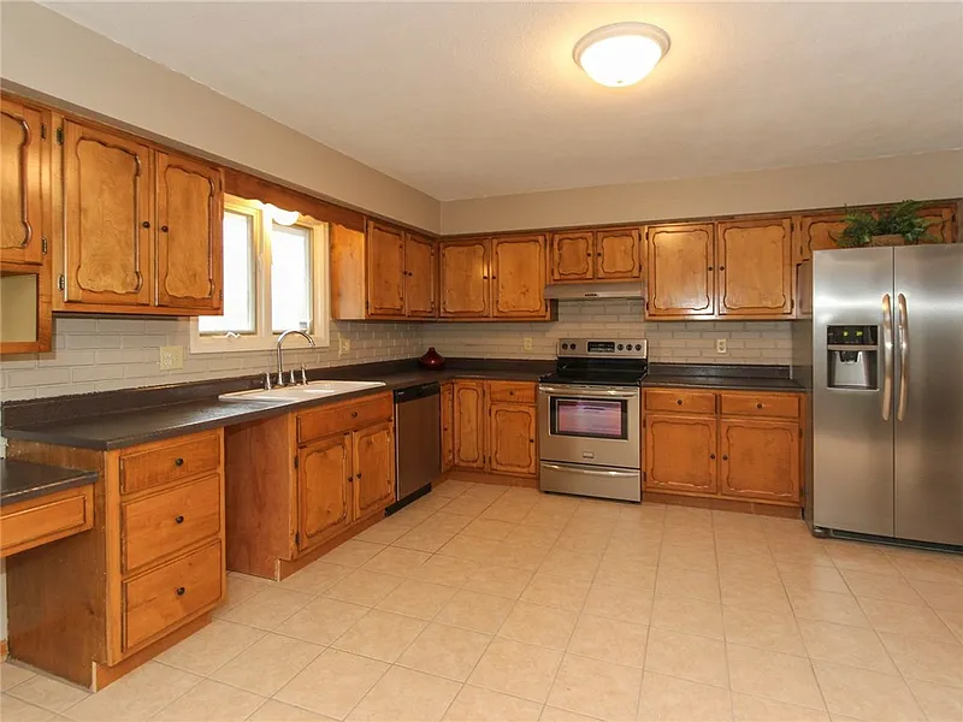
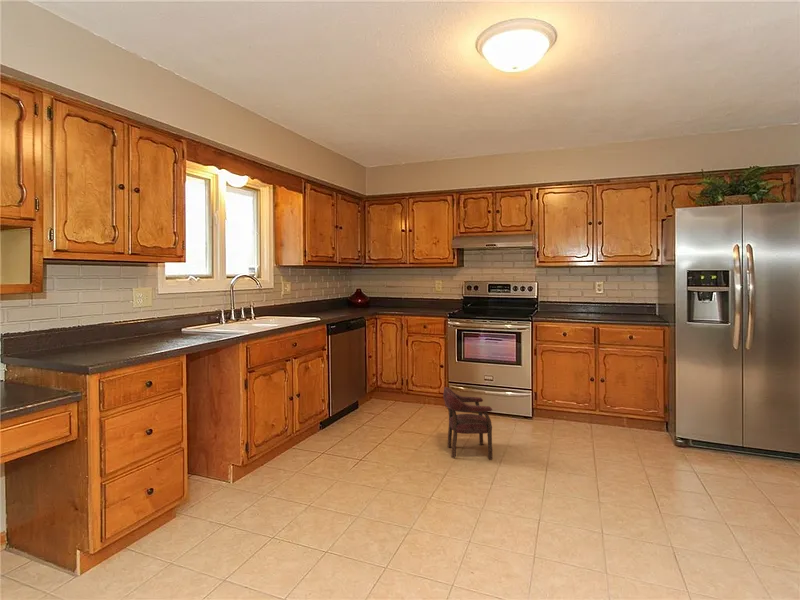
+ stool [442,386,493,460]
